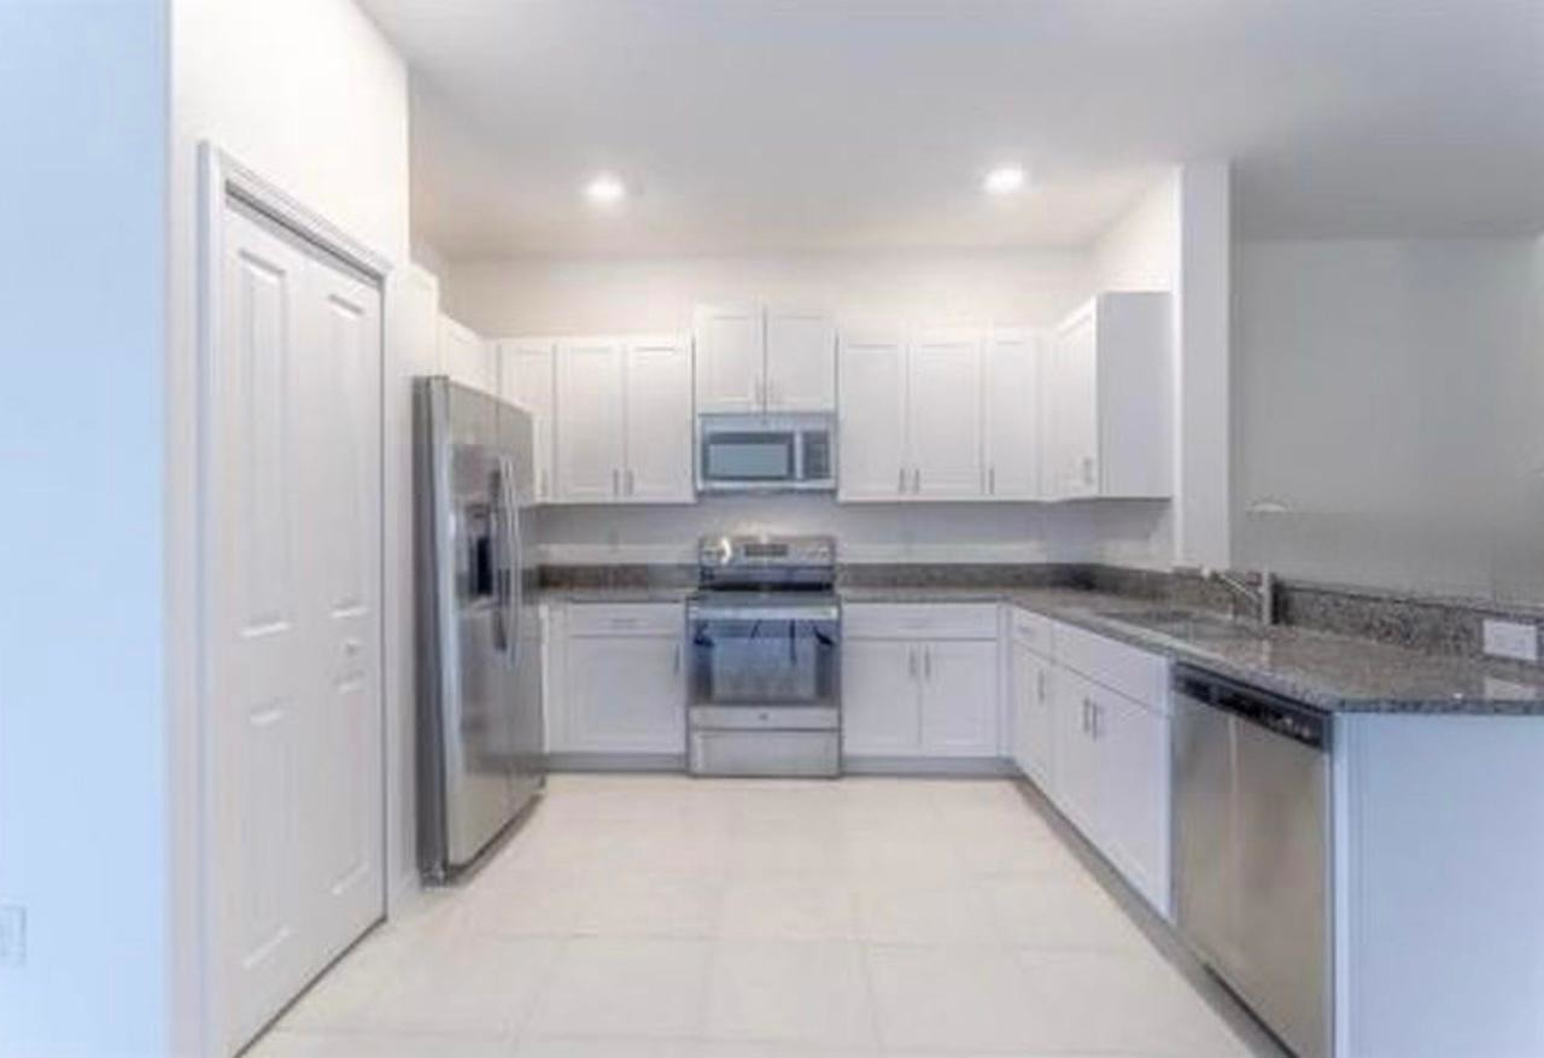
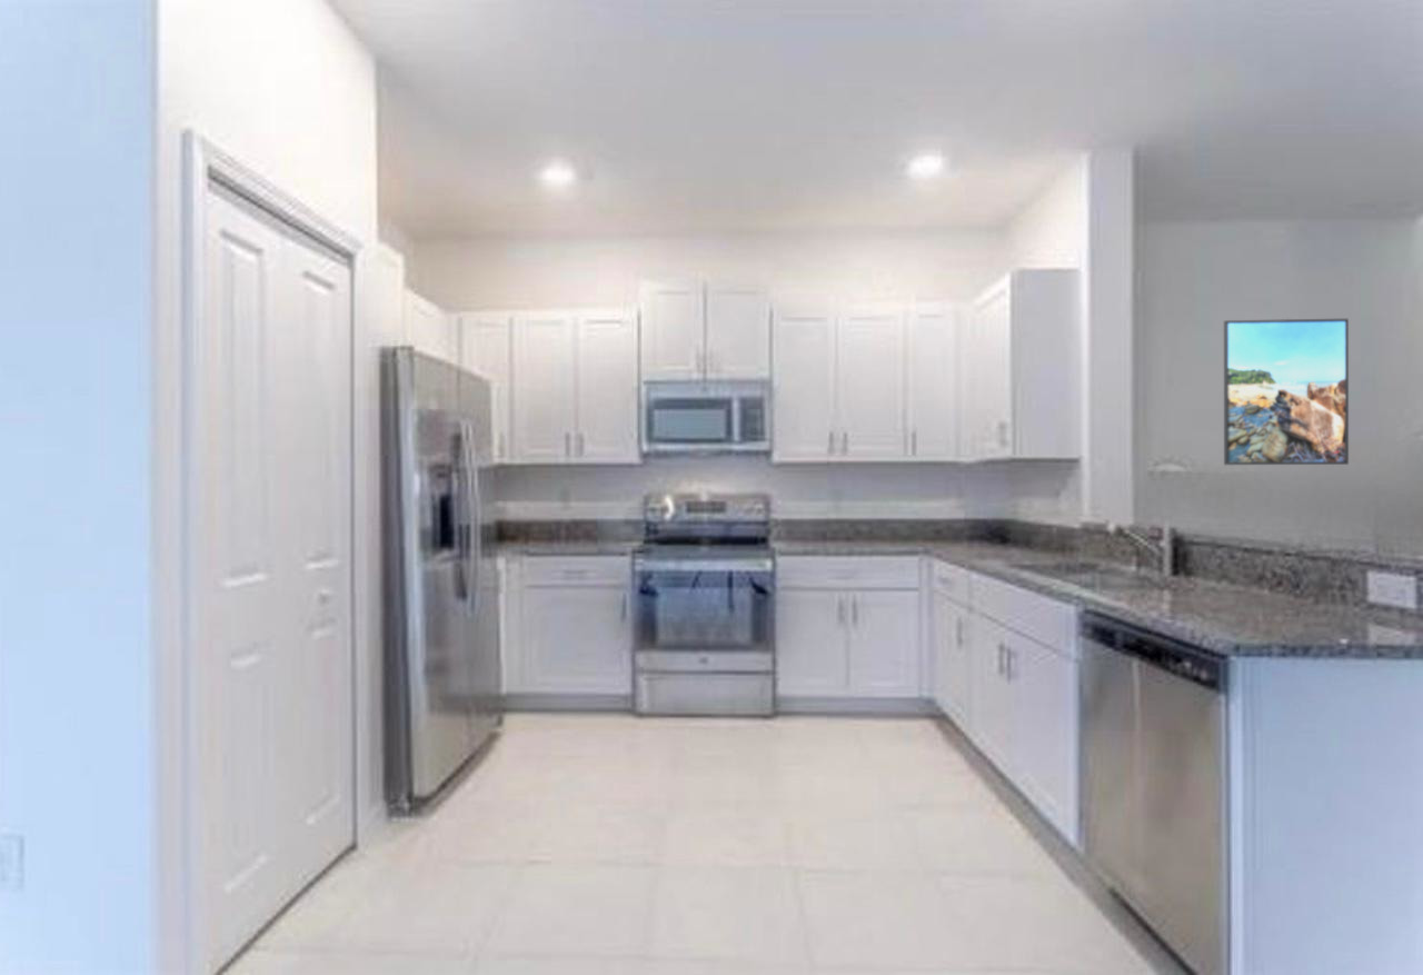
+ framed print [1223,318,1350,466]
